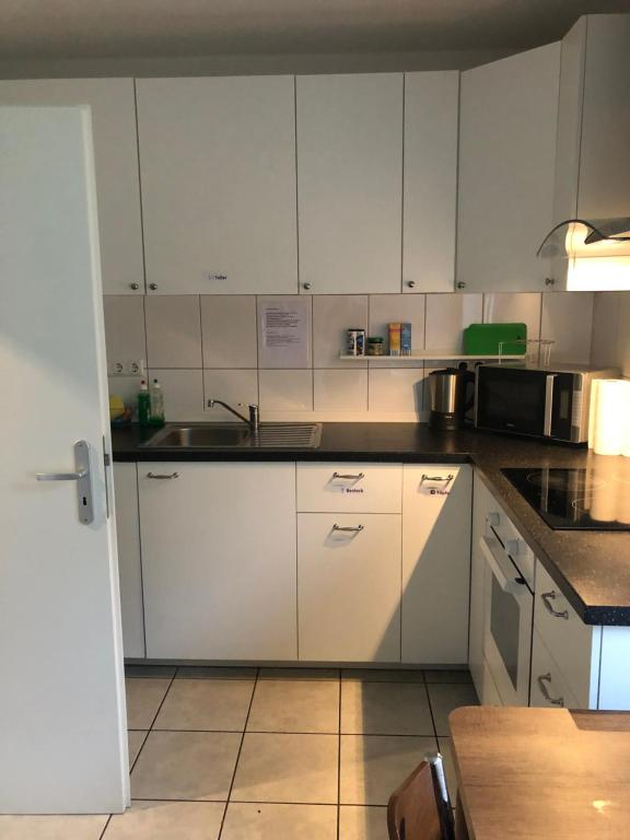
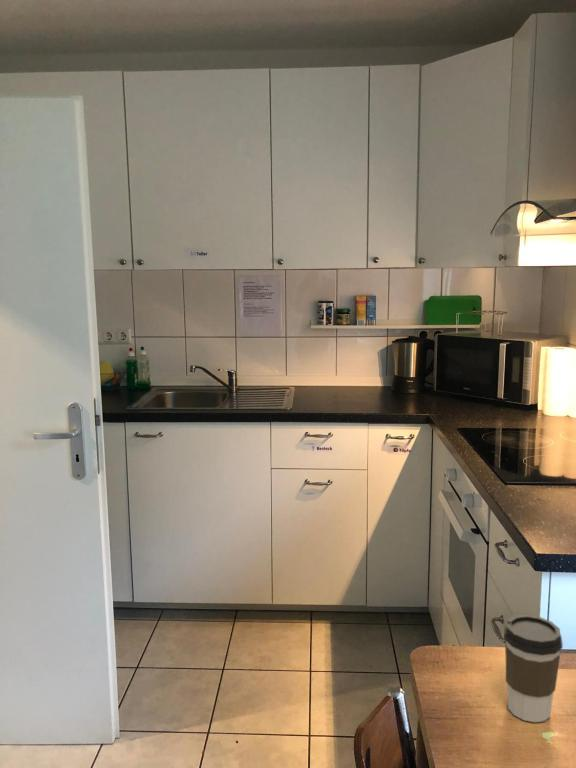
+ coffee cup [503,614,563,723]
